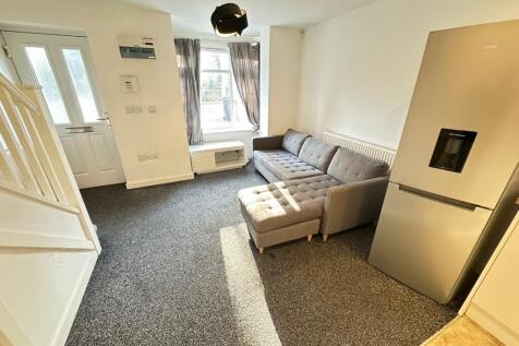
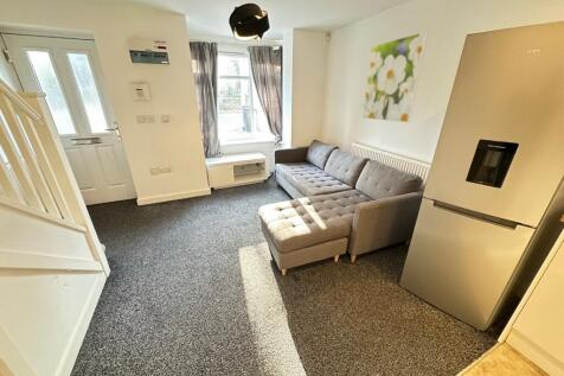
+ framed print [361,30,429,123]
